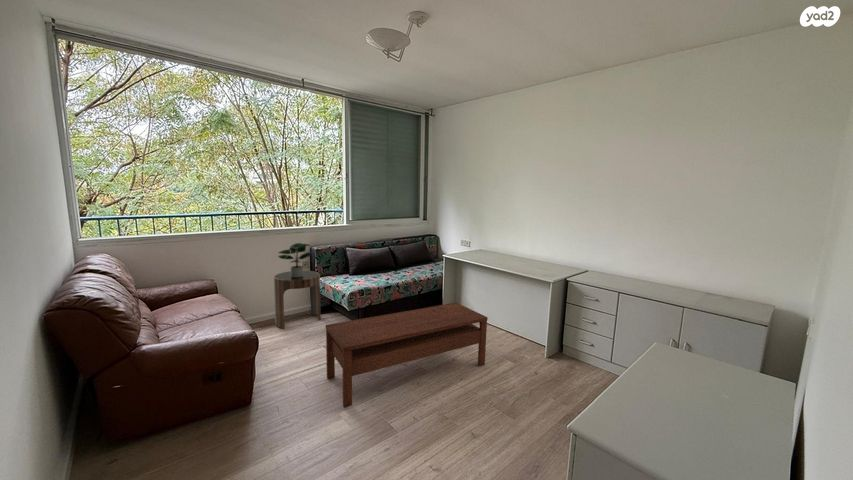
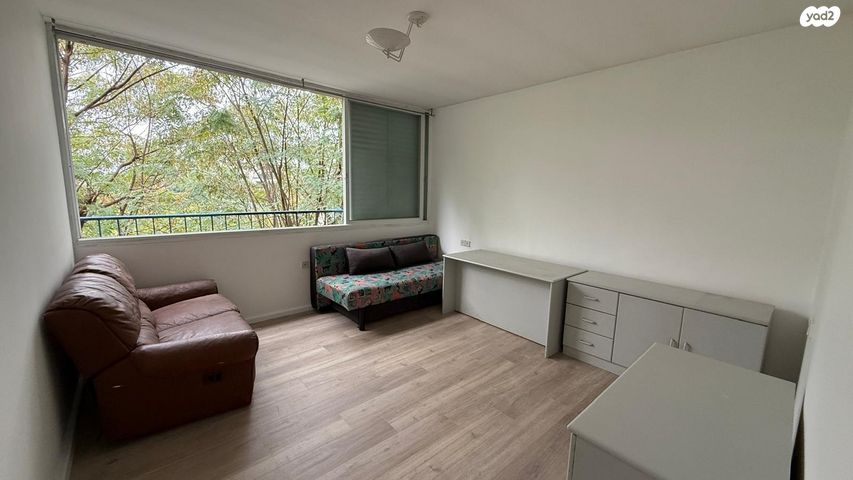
- potted plant [277,242,313,277]
- side table [273,270,322,329]
- coffee table [325,302,489,409]
